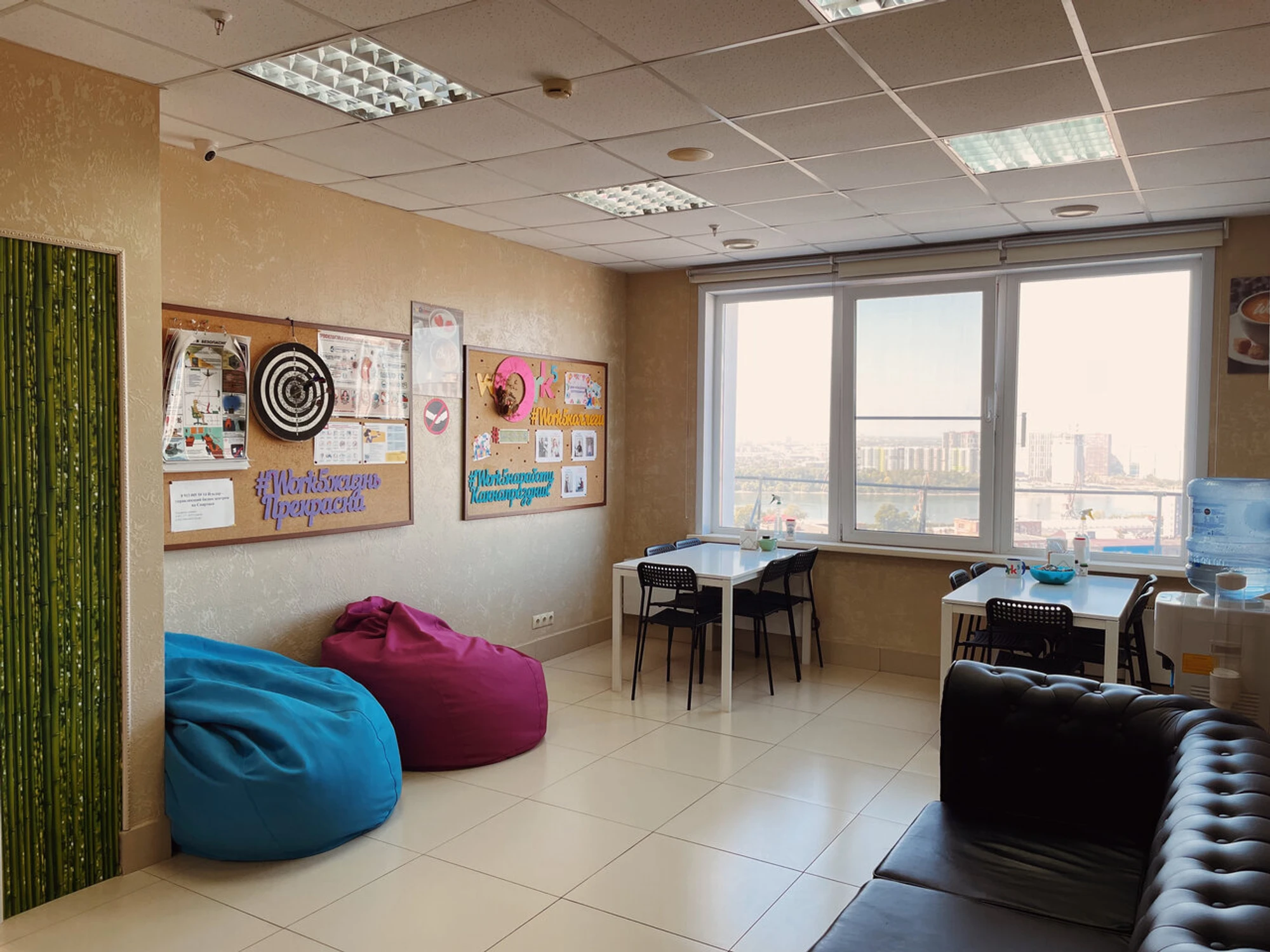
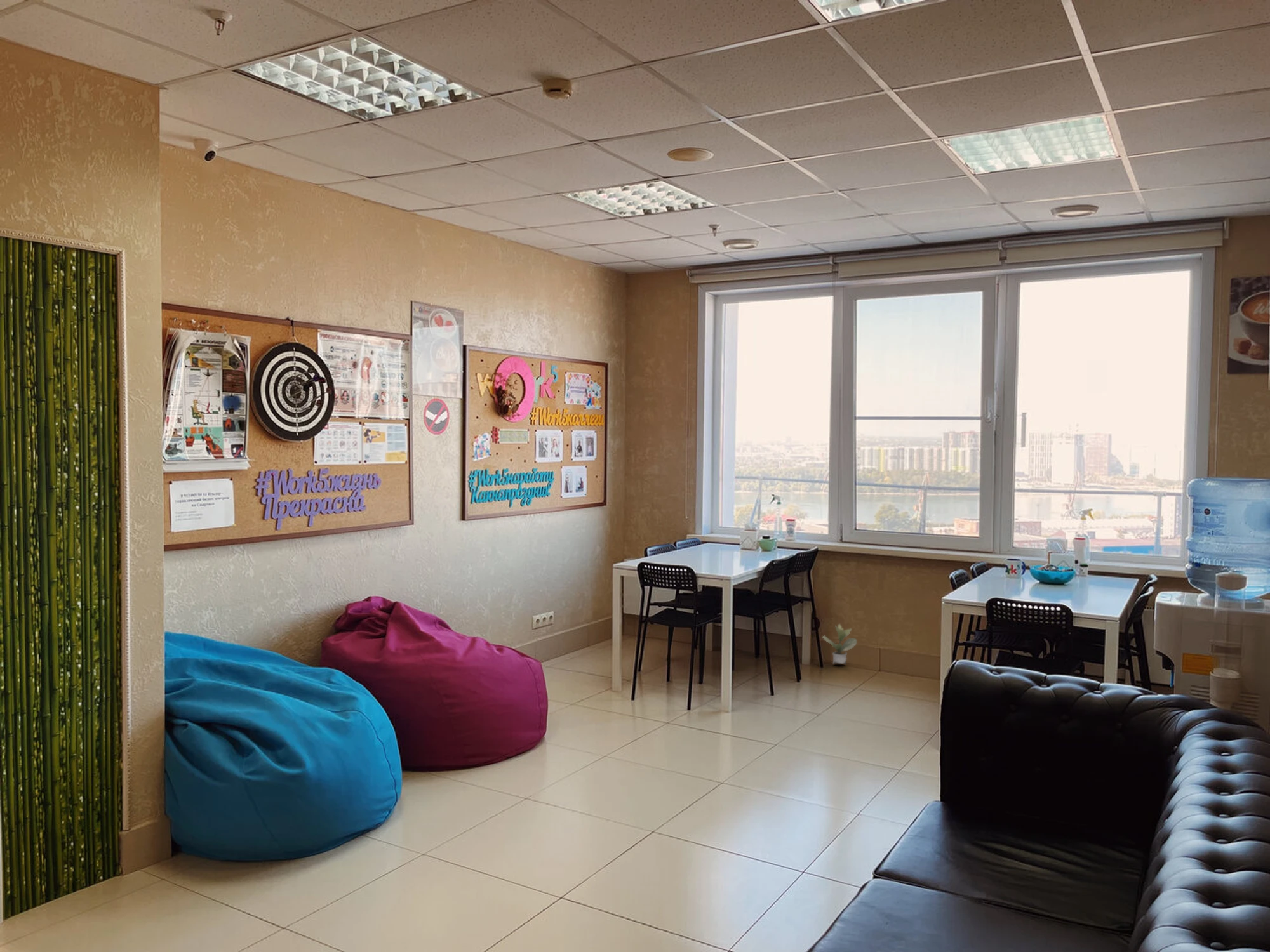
+ potted plant [821,623,857,665]
